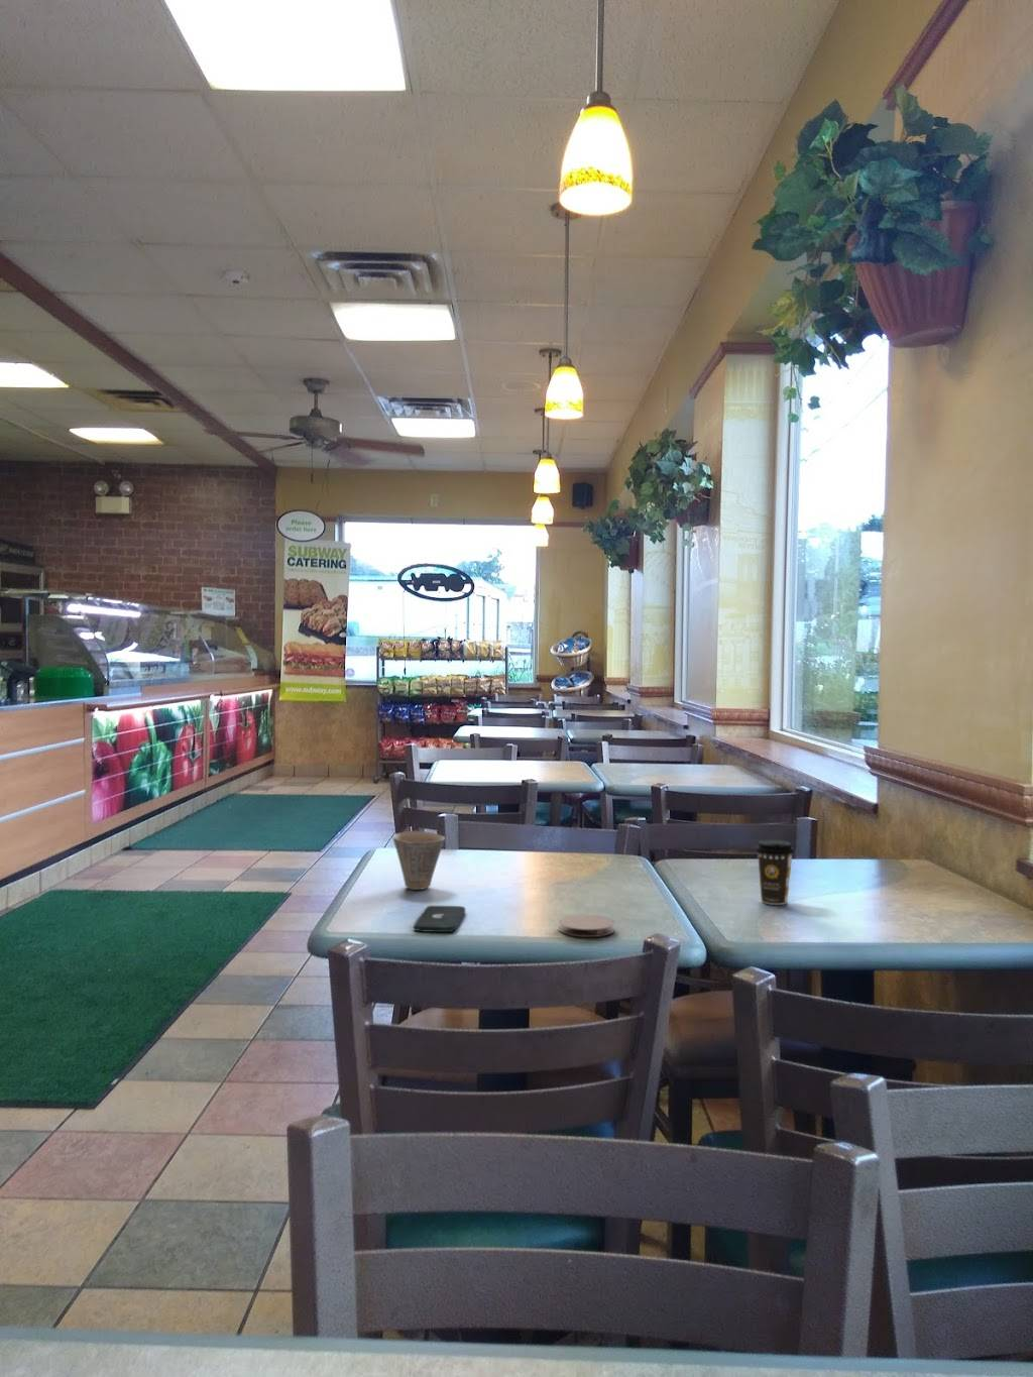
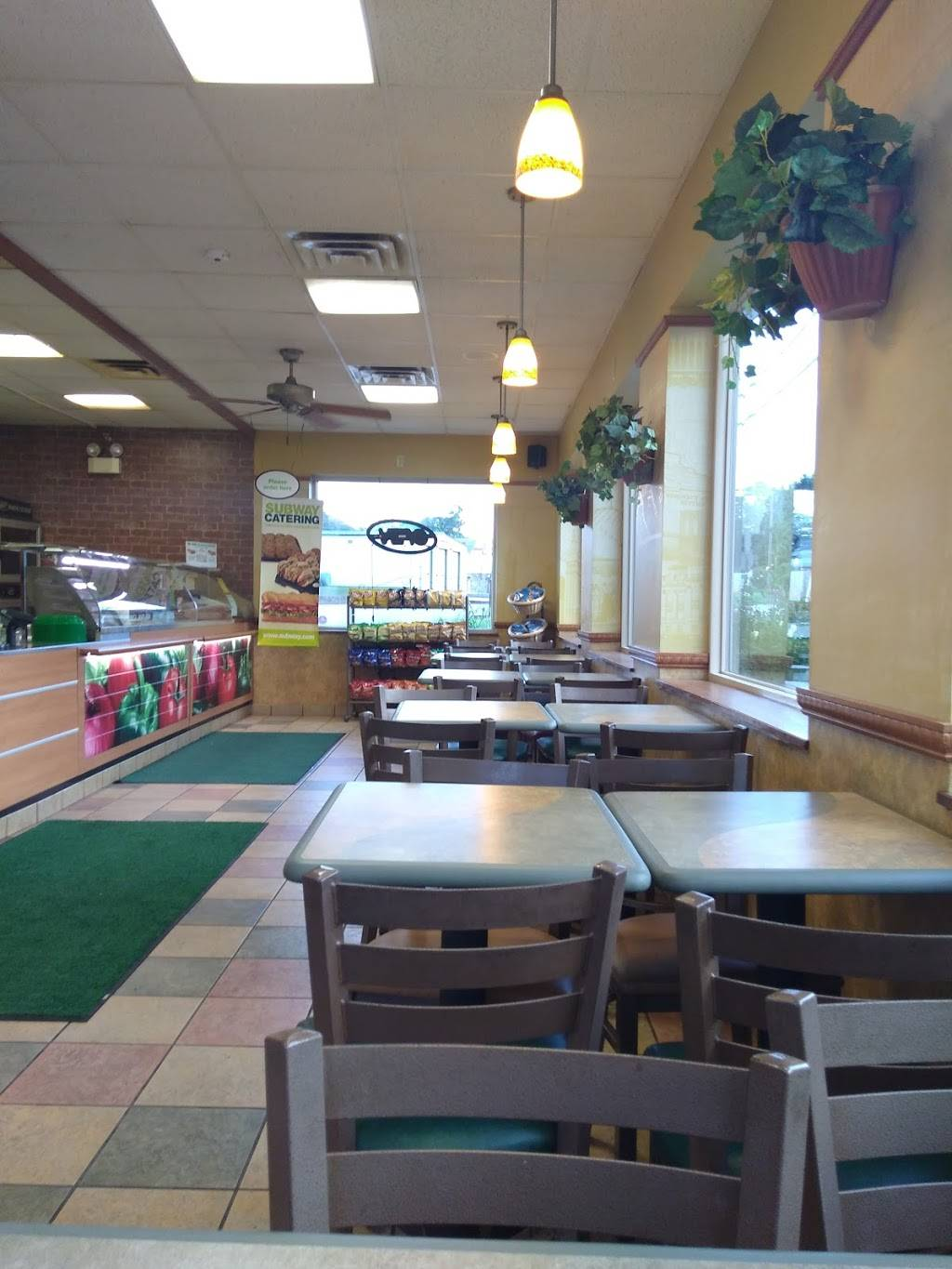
- smartphone [412,905,467,933]
- coaster [558,913,615,939]
- coffee cup [754,839,796,906]
- cup [393,830,446,891]
